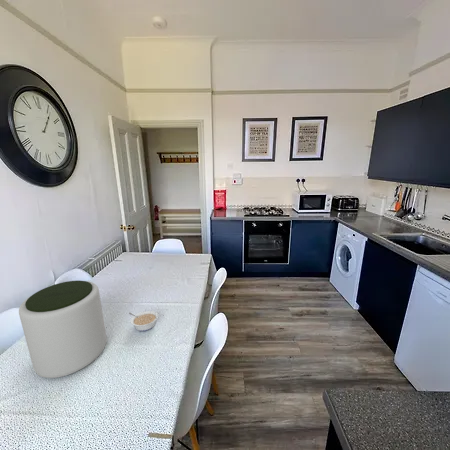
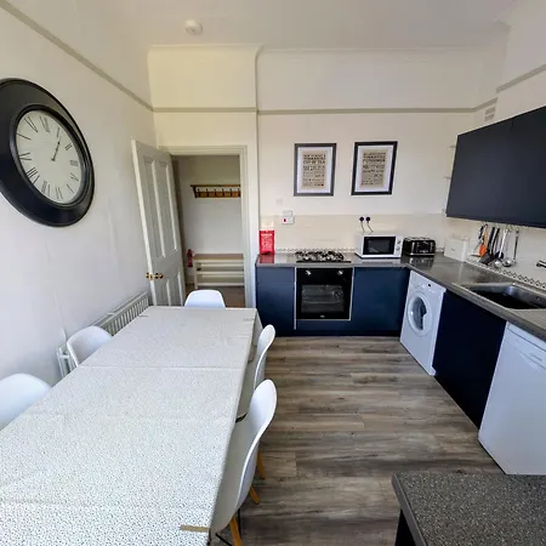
- legume [128,309,160,332]
- plant pot [18,280,107,379]
